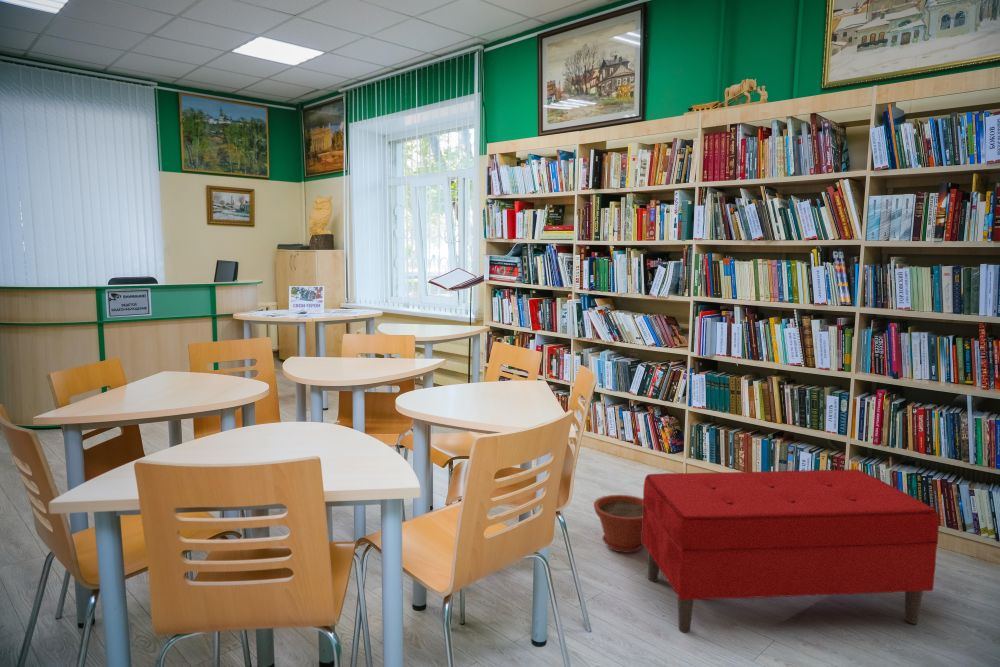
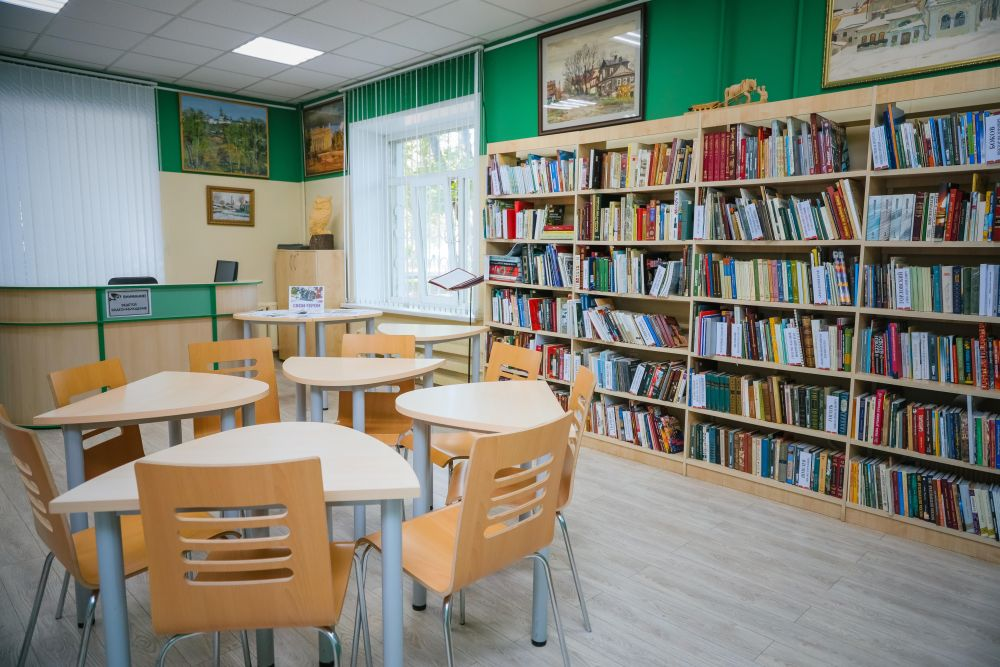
- bench [642,469,940,634]
- plant pot [593,494,644,554]
